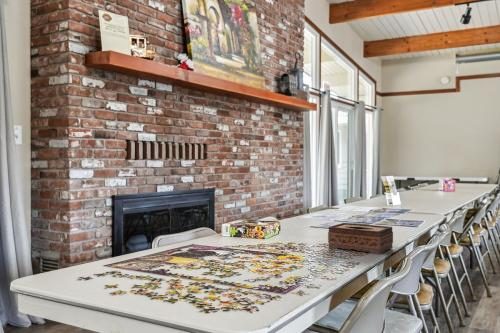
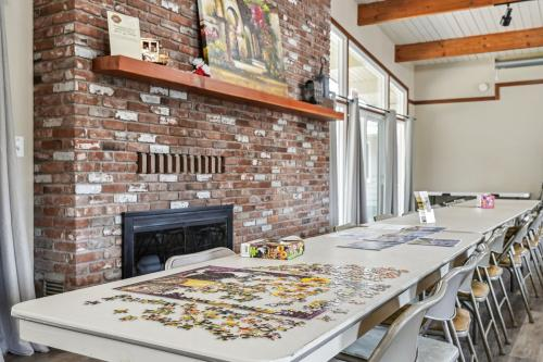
- tissue box [327,222,394,255]
